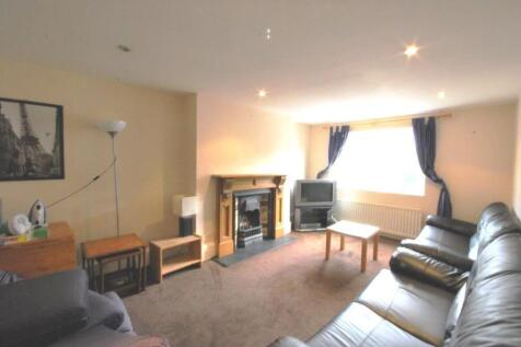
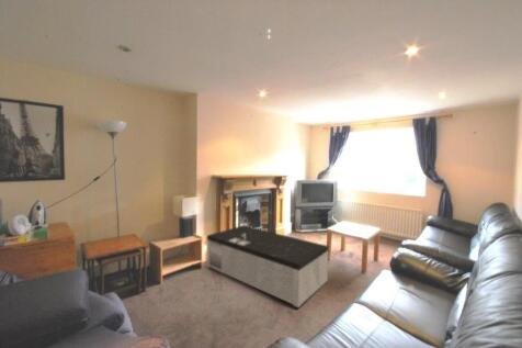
+ coffee table [206,224,329,308]
